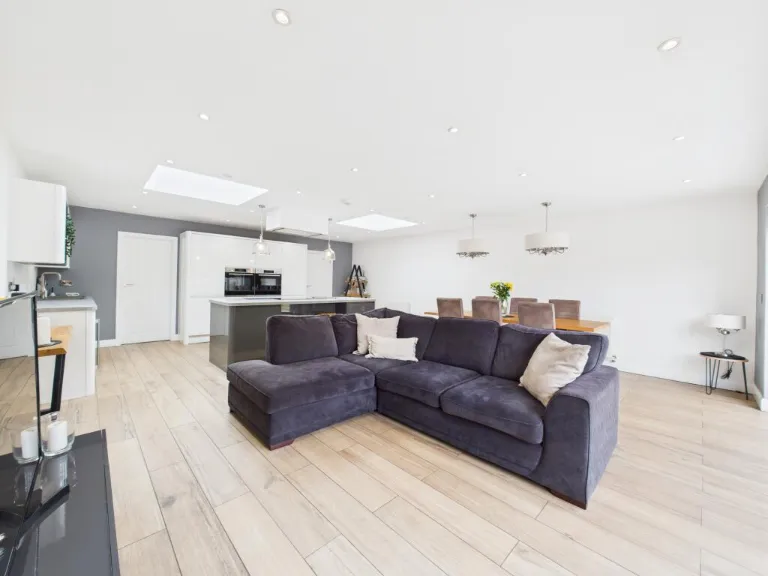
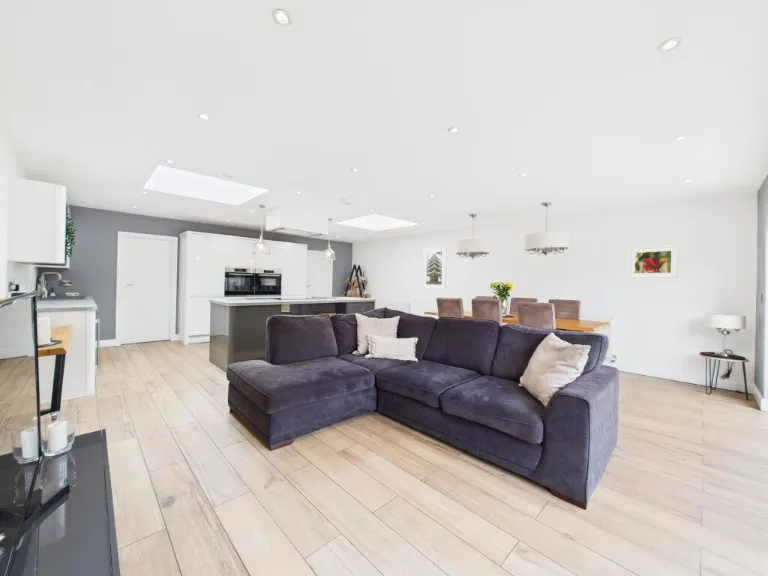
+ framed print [422,246,448,290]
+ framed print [627,244,679,279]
